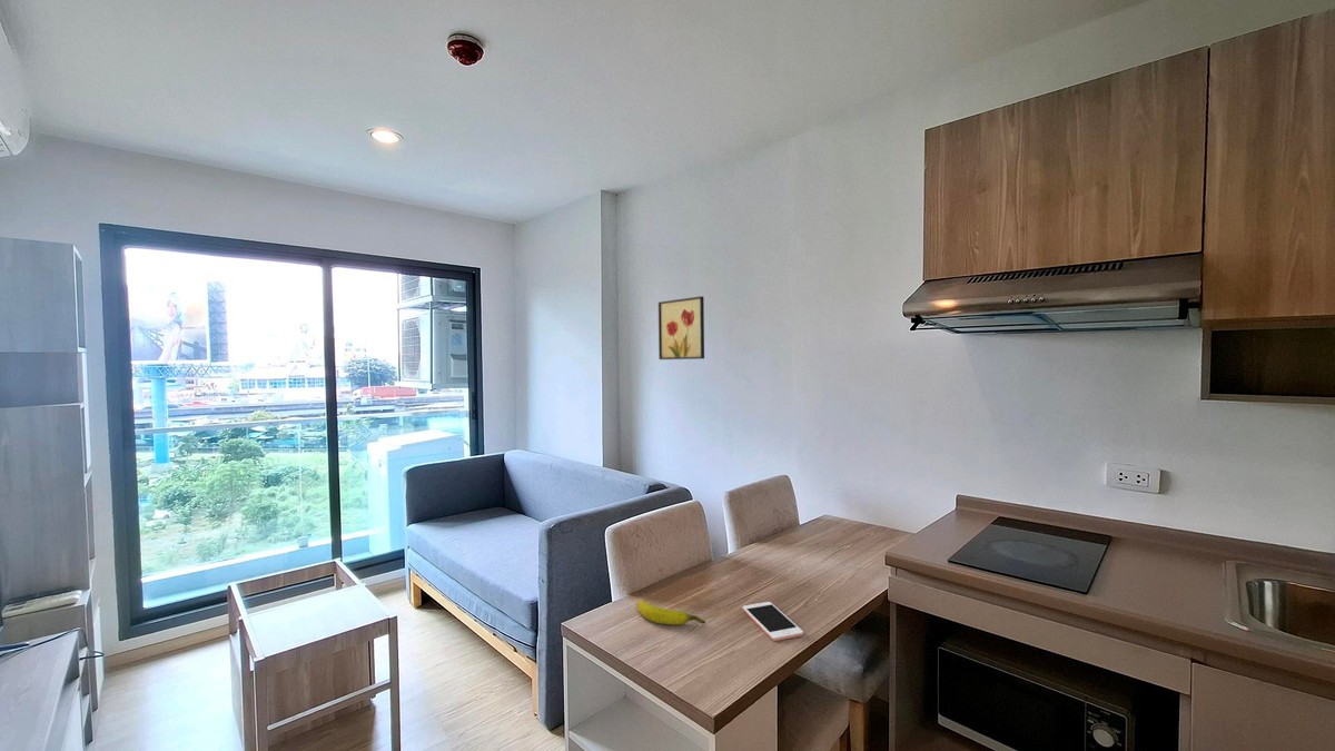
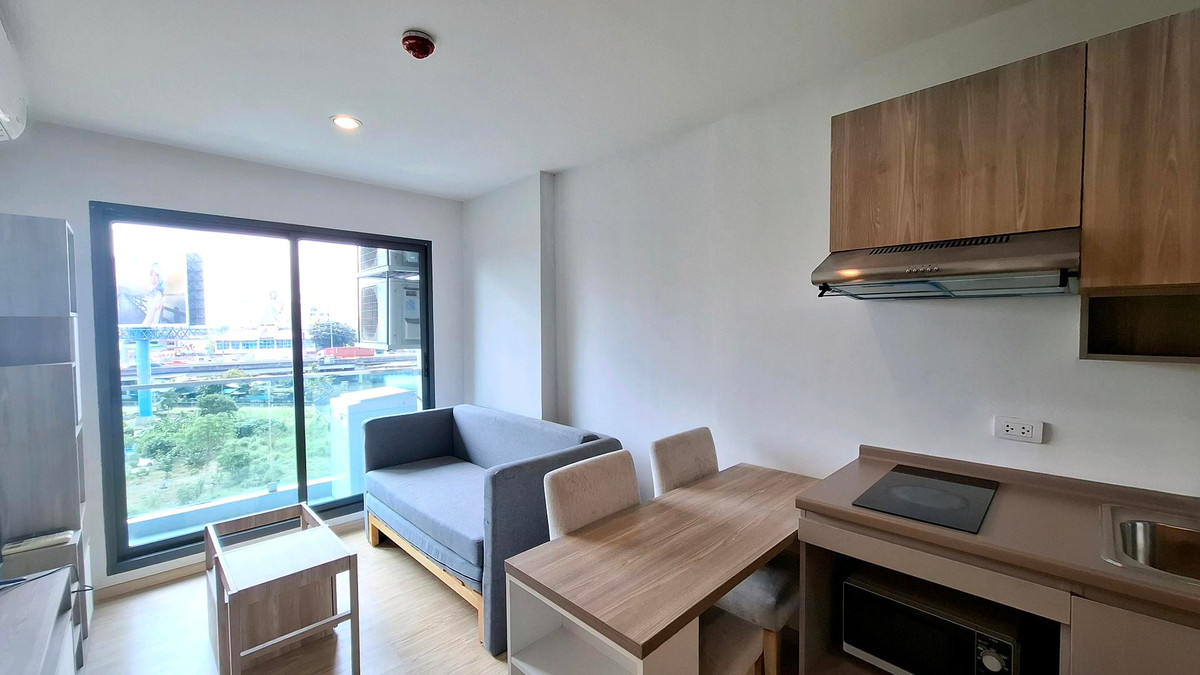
- wall art [657,295,705,360]
- cell phone [742,601,804,642]
- banana [636,599,706,626]
